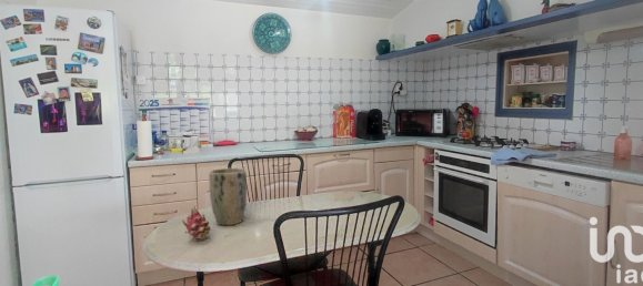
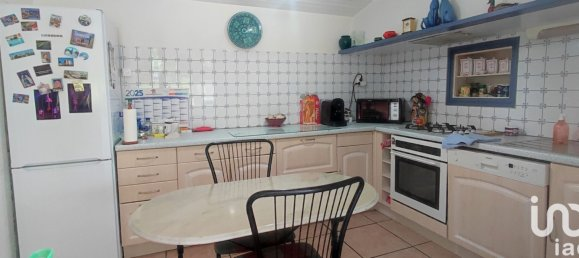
- plant pot [208,167,248,226]
- fruit [181,205,212,243]
